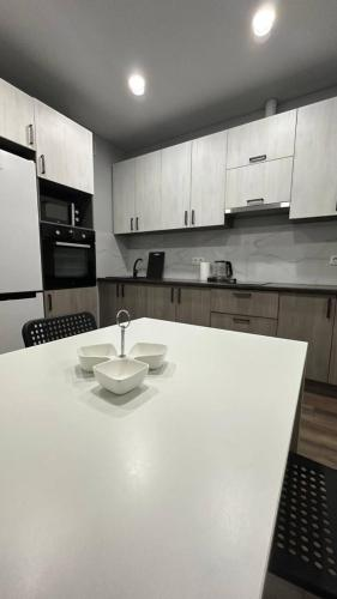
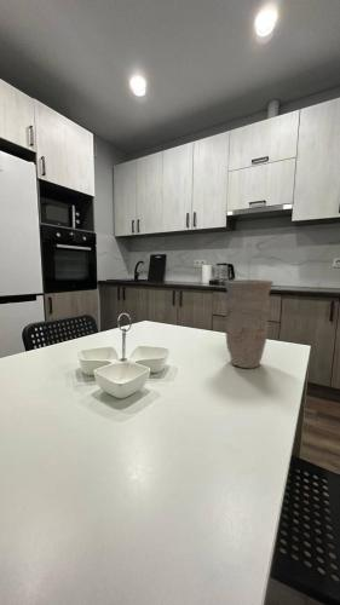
+ vase [223,278,275,369]
